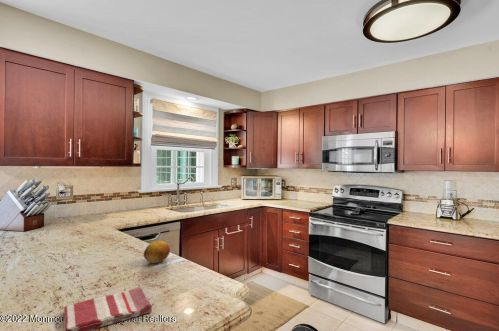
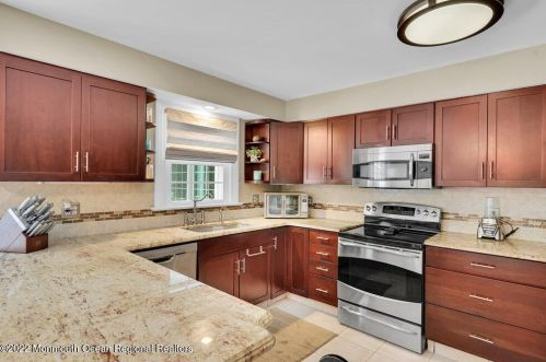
- fruit [143,240,171,264]
- dish towel [63,286,153,331]
